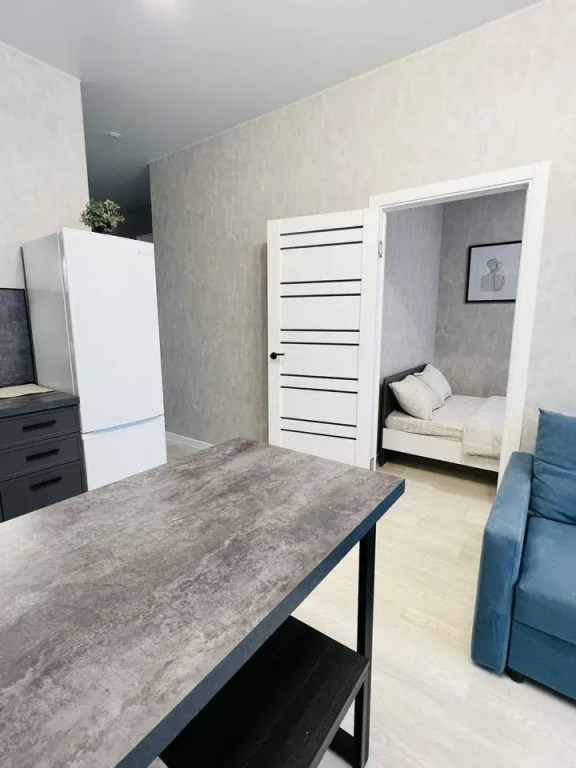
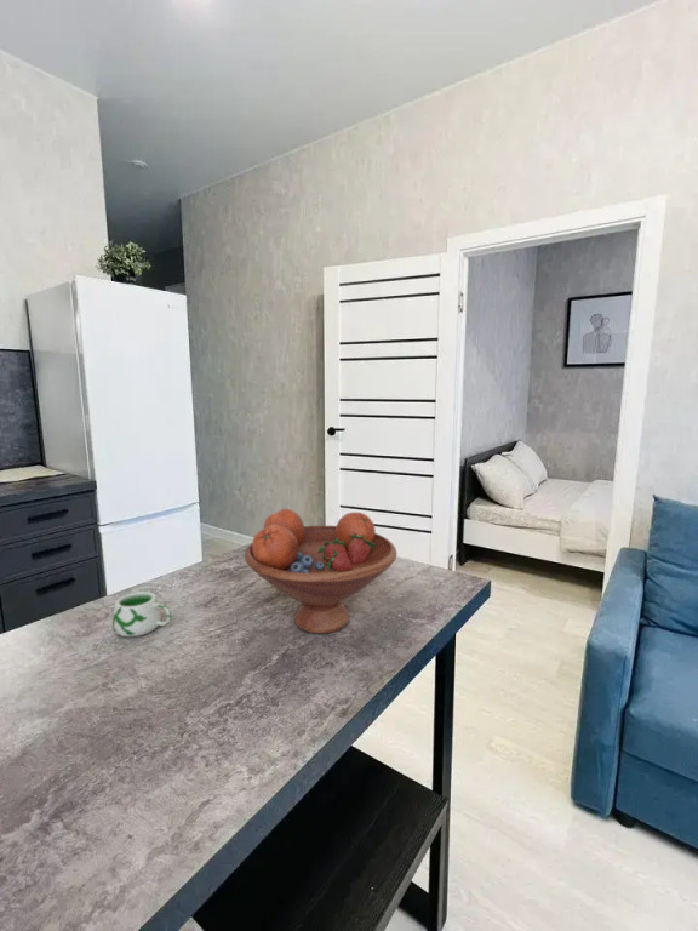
+ fruit bowl [244,508,399,635]
+ mug [111,590,172,638]
